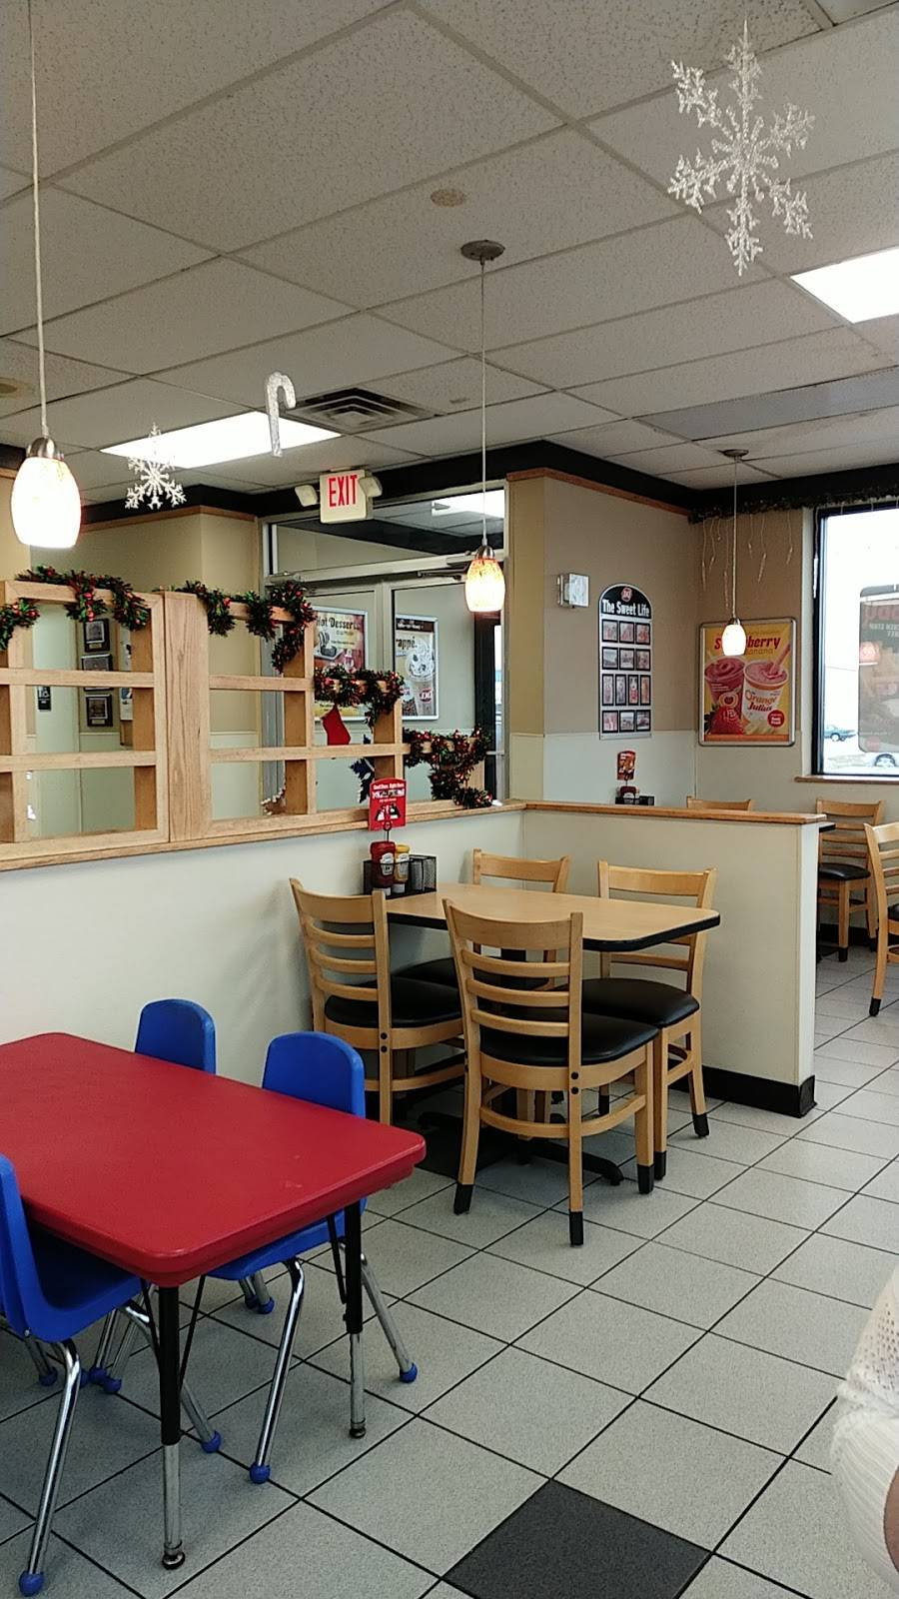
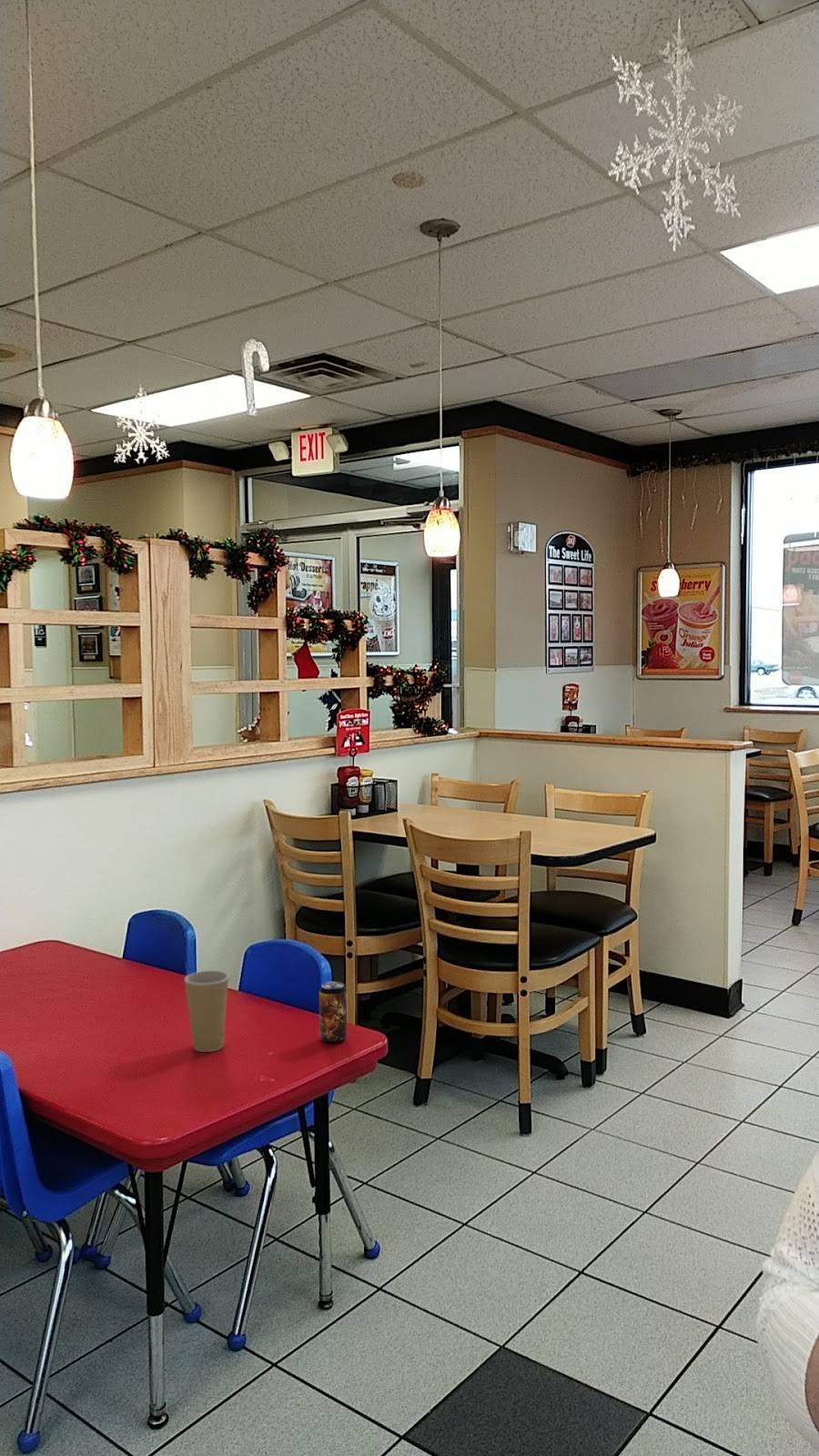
+ paper cup [184,969,230,1053]
+ beverage can [319,981,348,1045]
